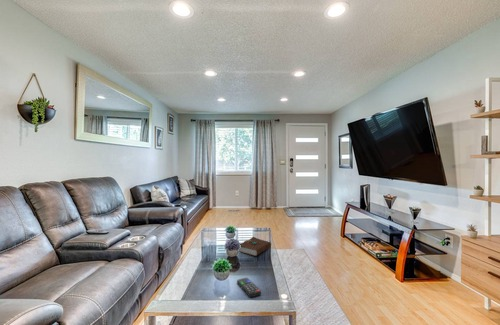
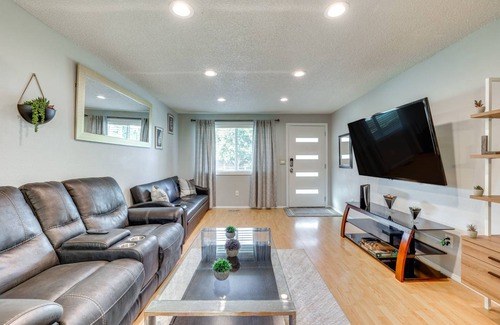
- book [238,236,272,257]
- remote control [236,277,262,298]
